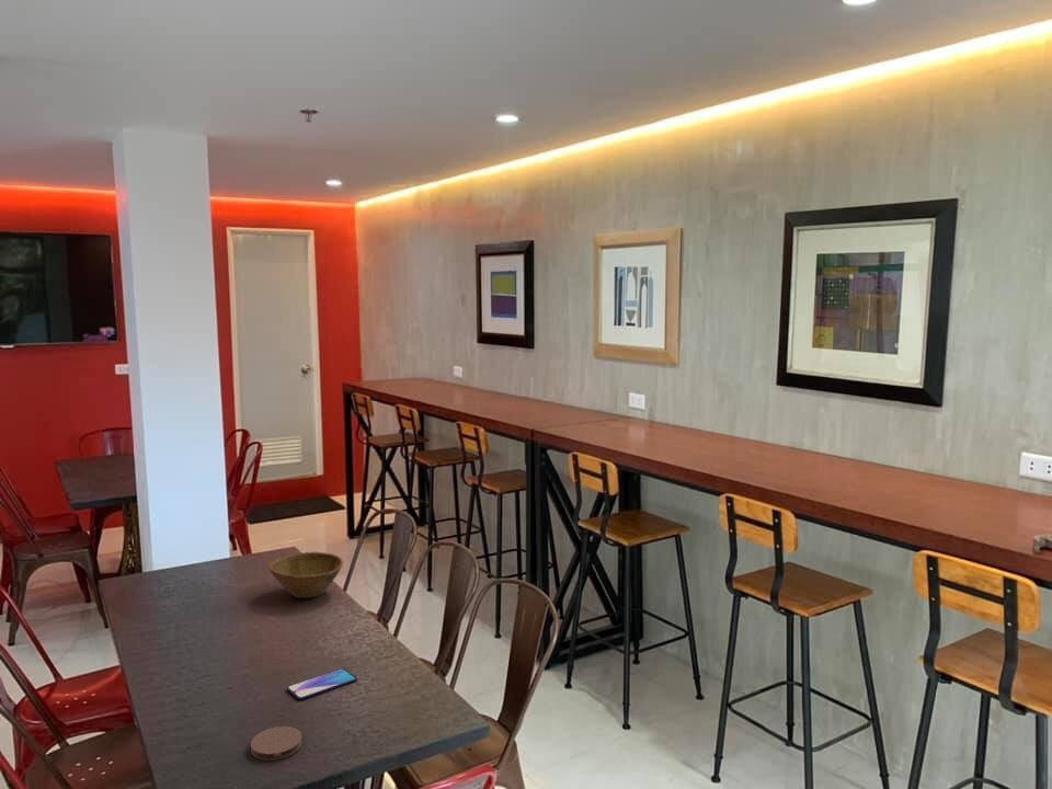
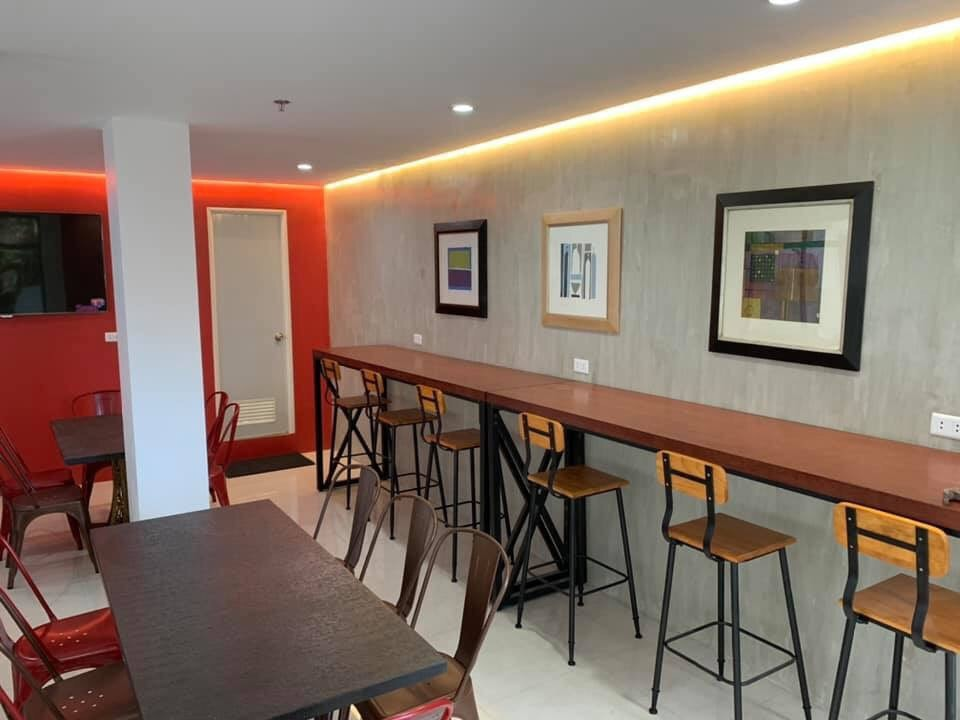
- smartphone [286,667,358,700]
- coaster [250,725,304,762]
- bowl [267,551,344,599]
